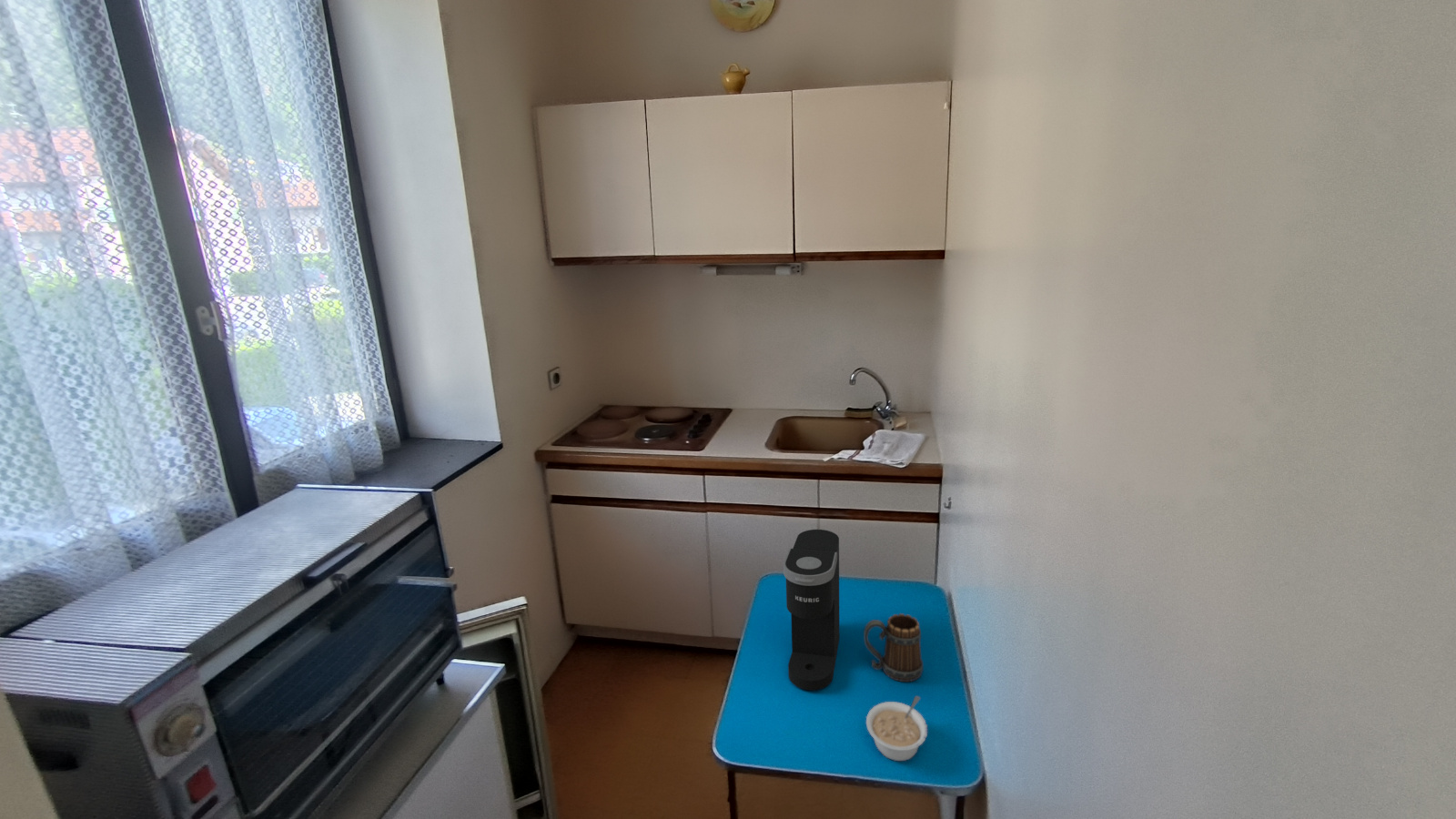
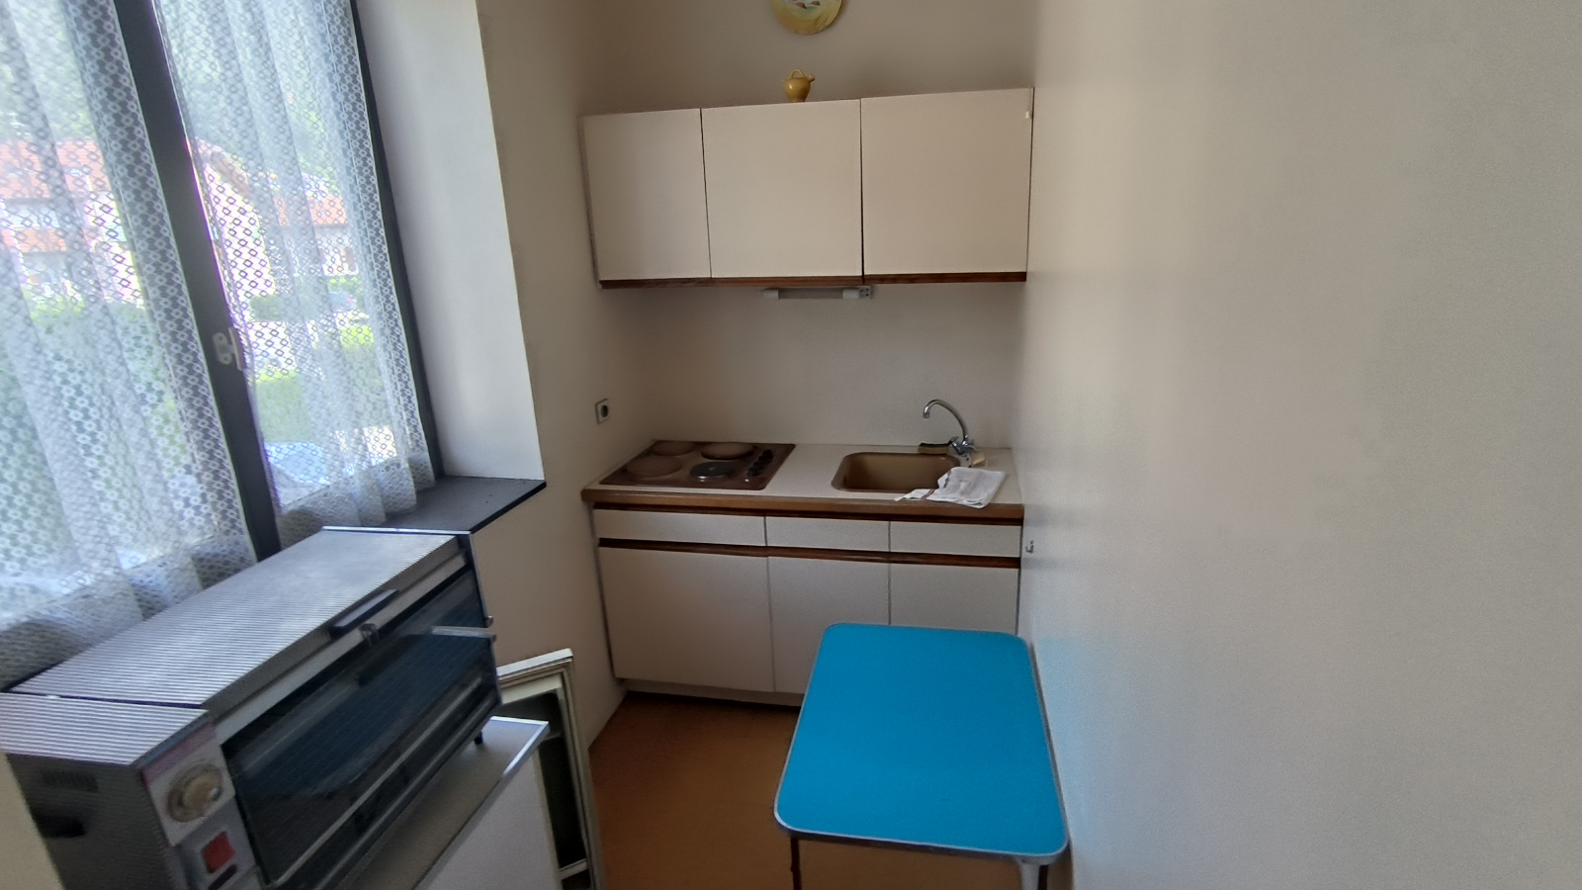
- mug [863,612,924,682]
- legume [865,695,928,762]
- coffee maker [783,529,840,692]
